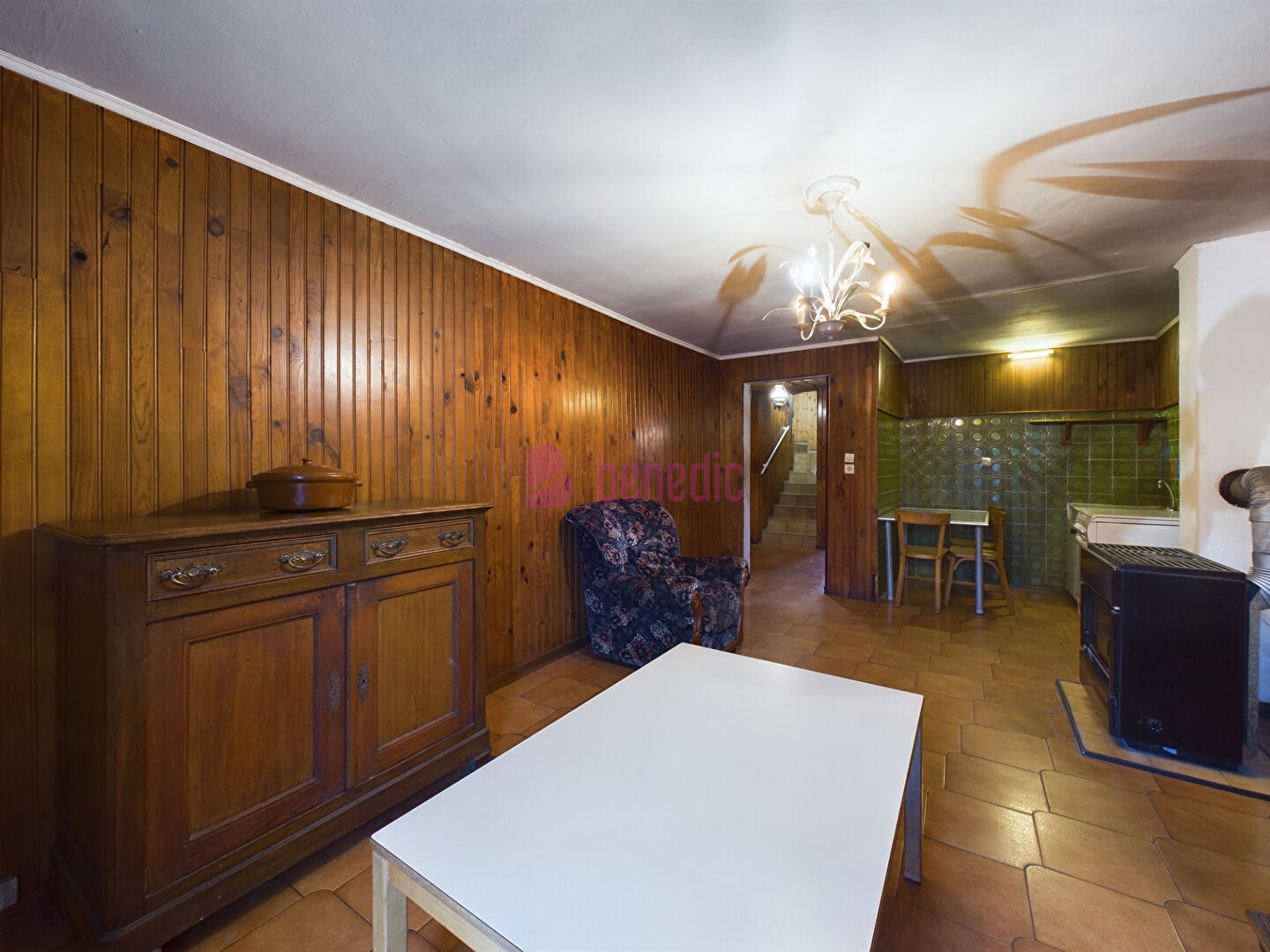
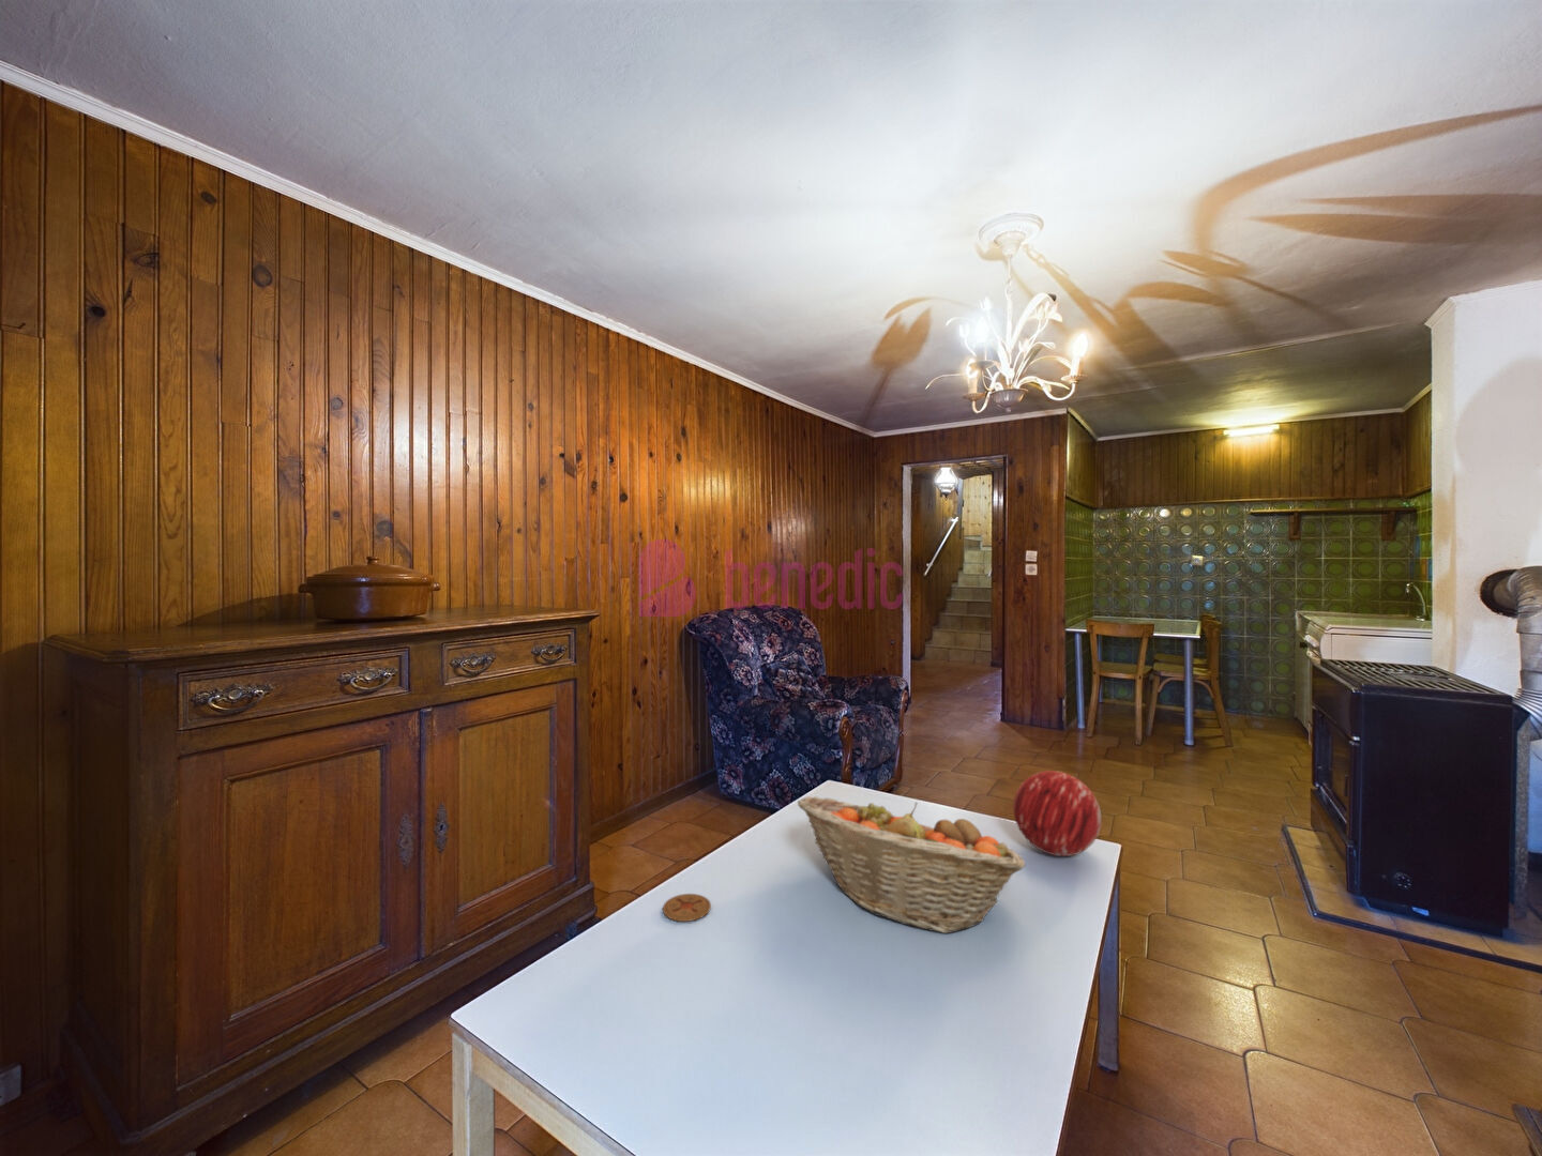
+ fruit basket [796,795,1026,935]
+ decorative orb [1011,770,1102,857]
+ coaster [662,892,712,923]
